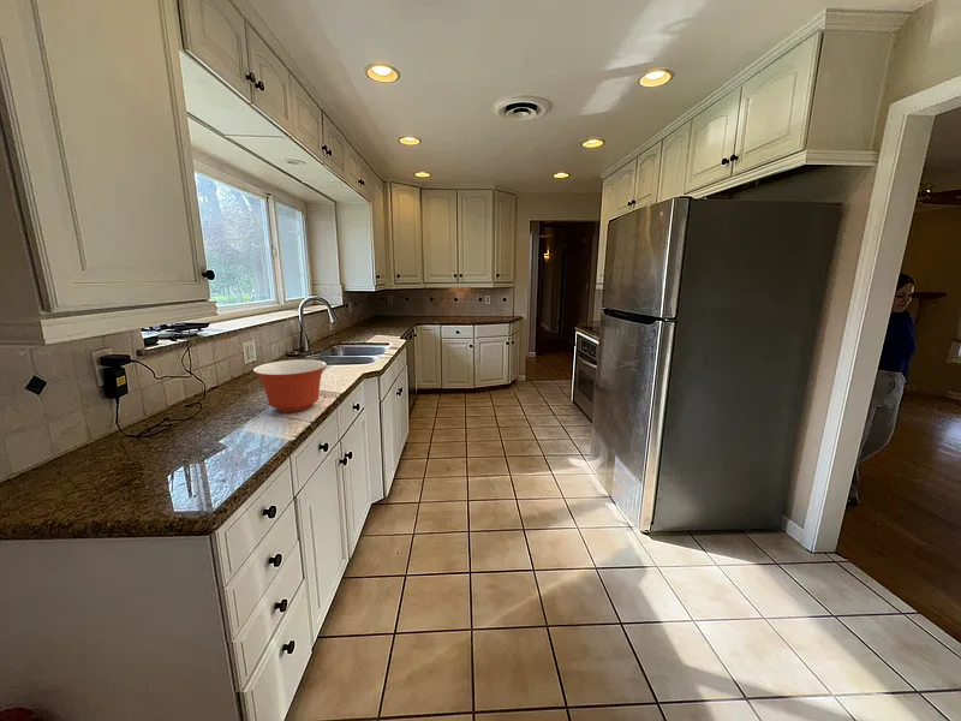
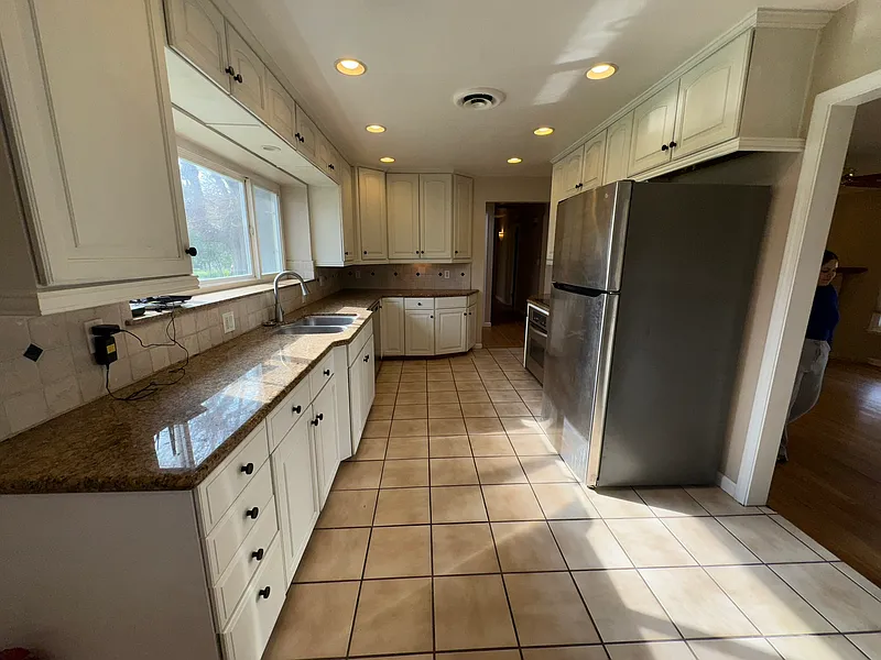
- mixing bowl [252,359,328,413]
